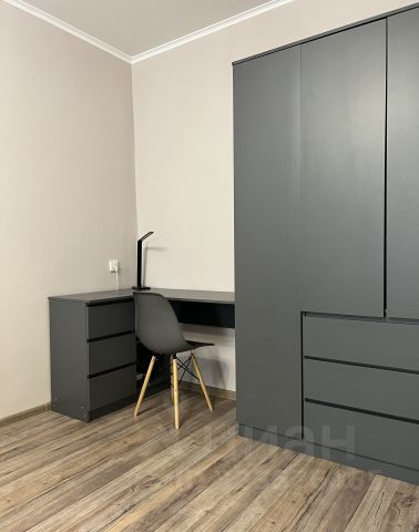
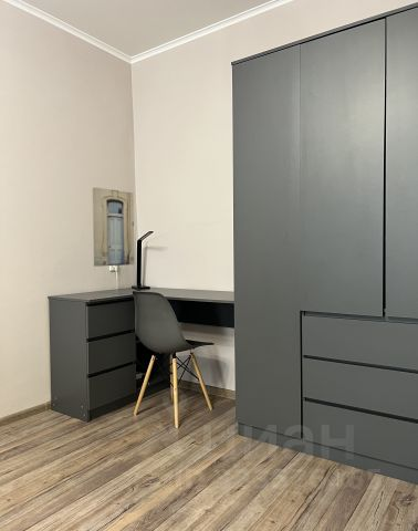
+ wall art [92,187,135,268]
